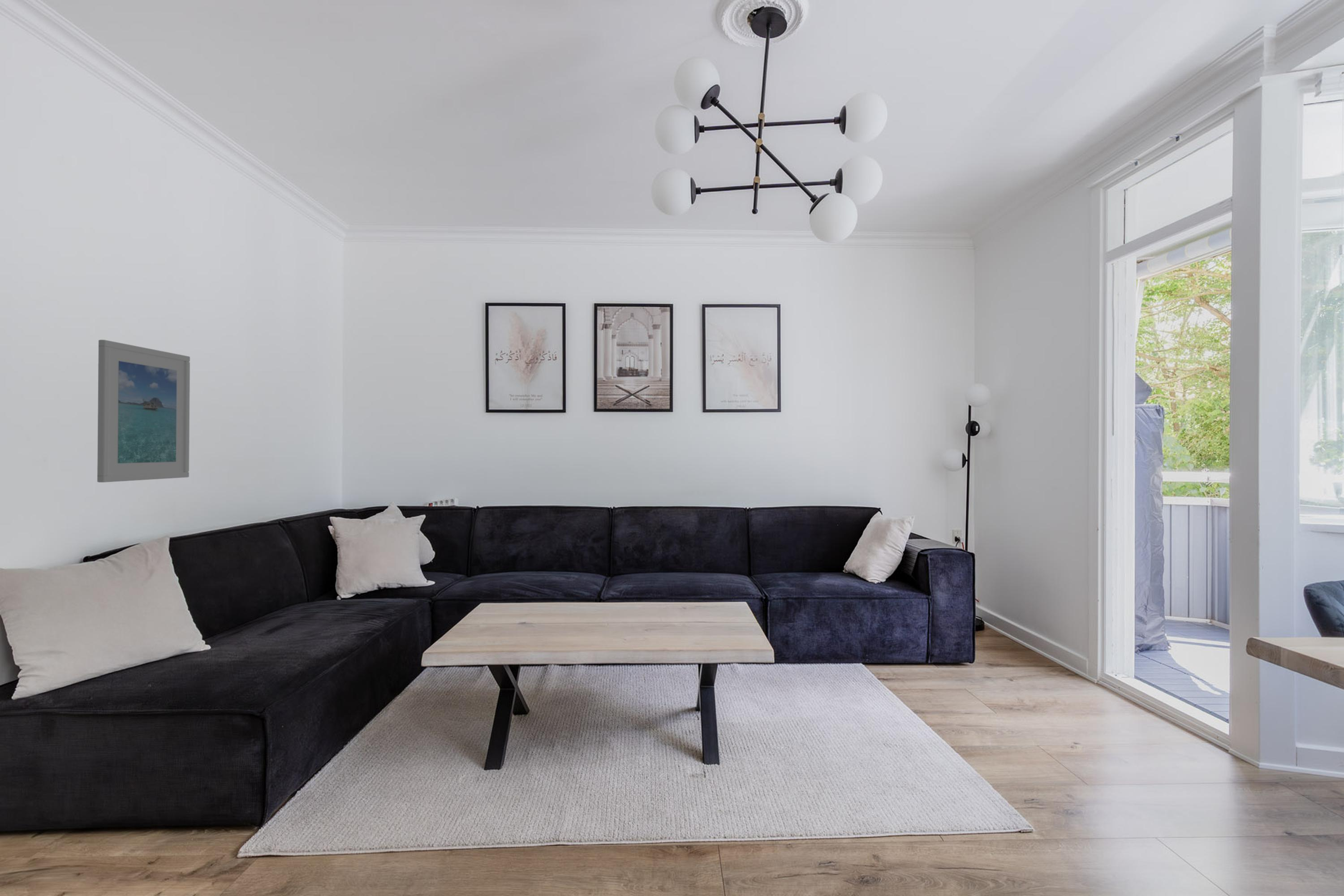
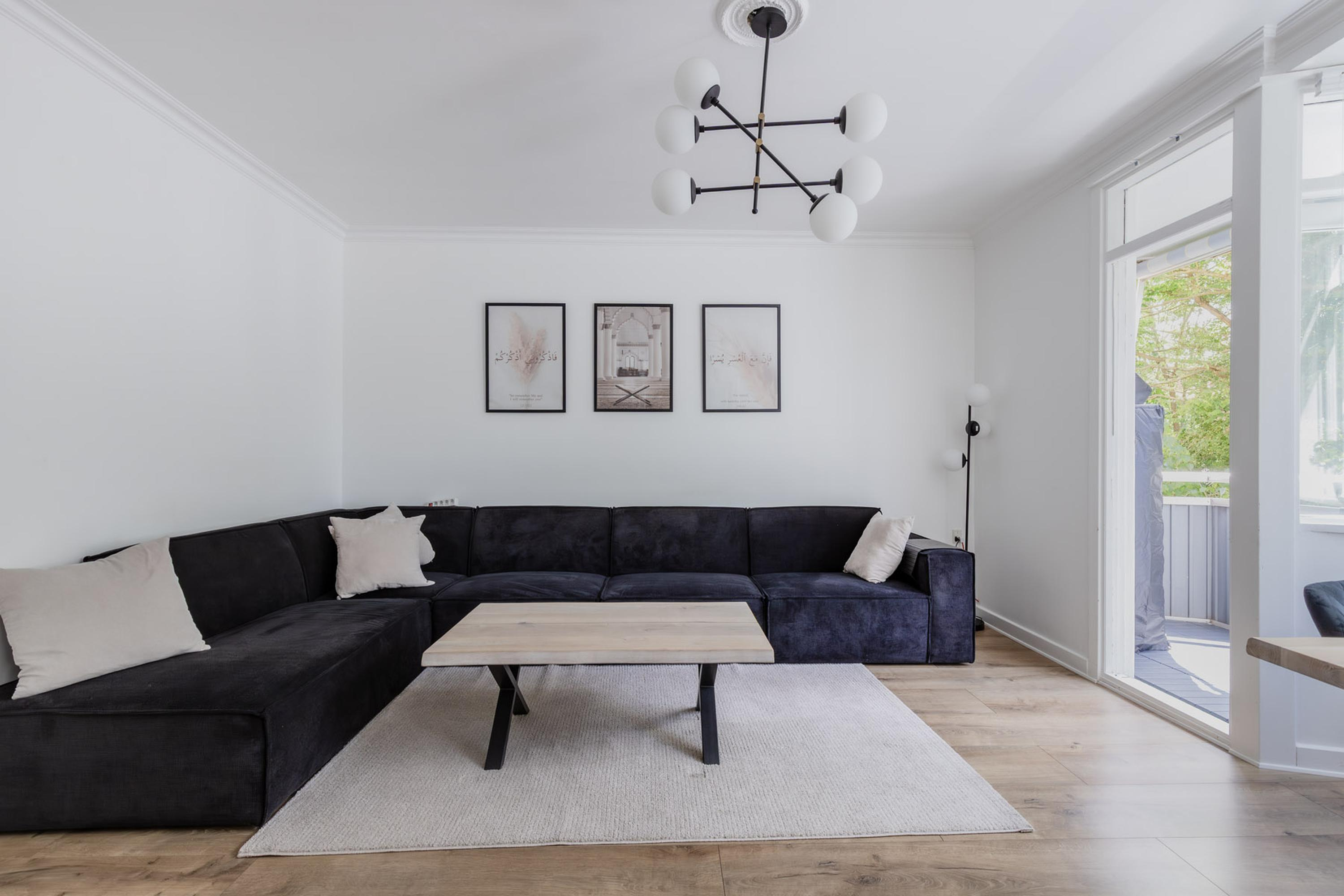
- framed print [97,339,190,483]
